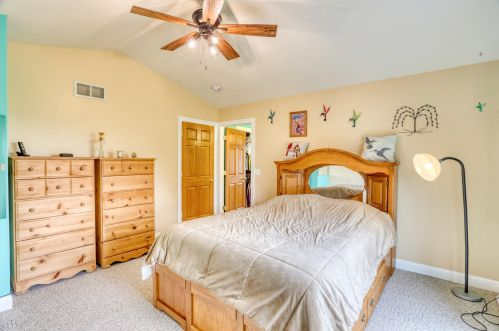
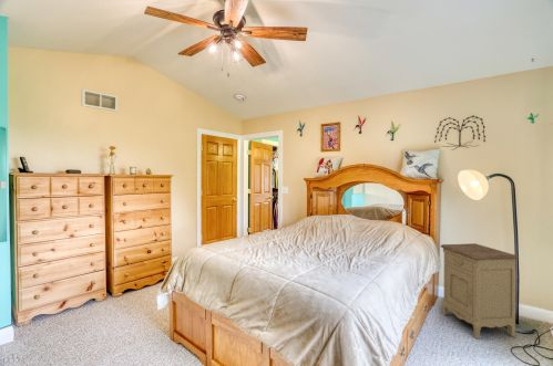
+ nightstand [440,242,520,339]
